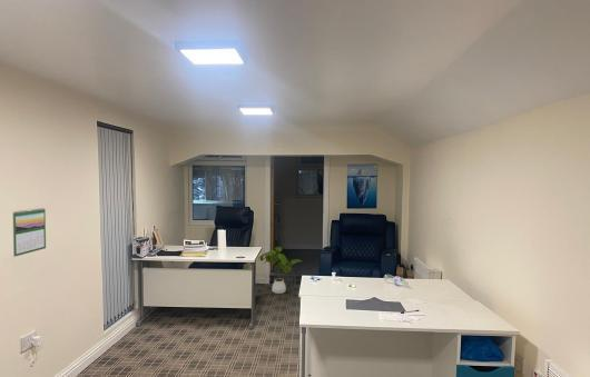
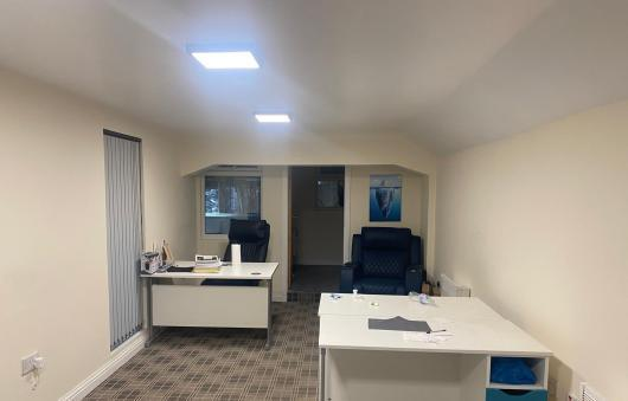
- calendar [12,207,47,258]
- house plant [257,246,303,295]
